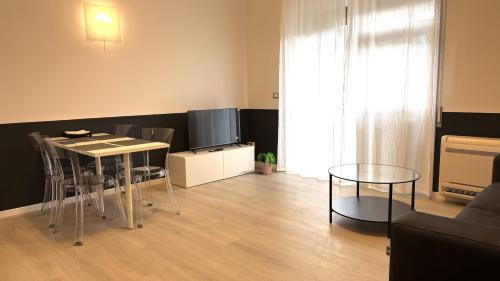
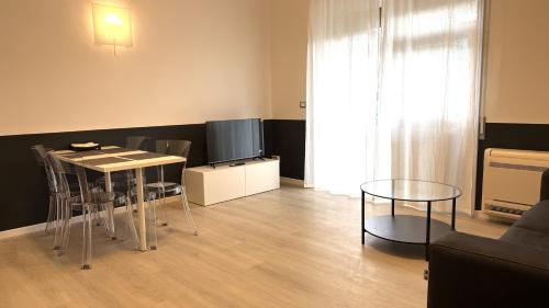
- potted plant [257,152,276,175]
